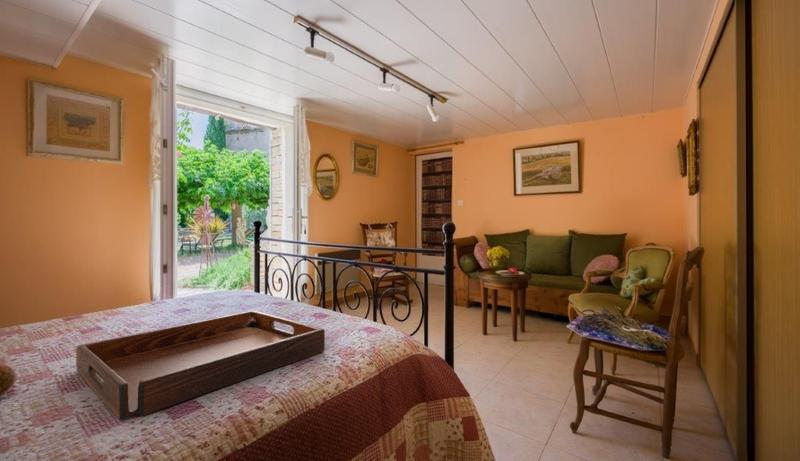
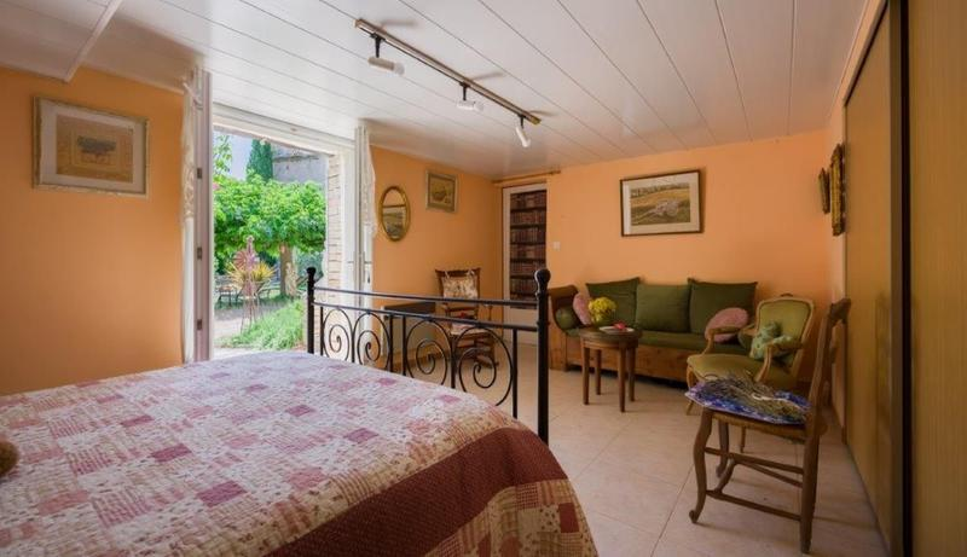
- serving tray [75,310,326,420]
